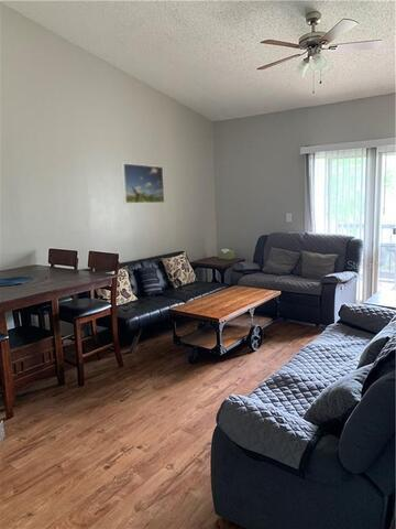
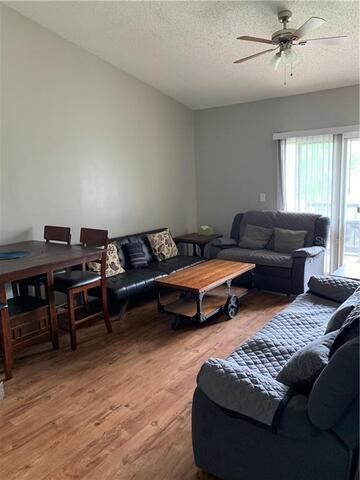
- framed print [120,162,166,204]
